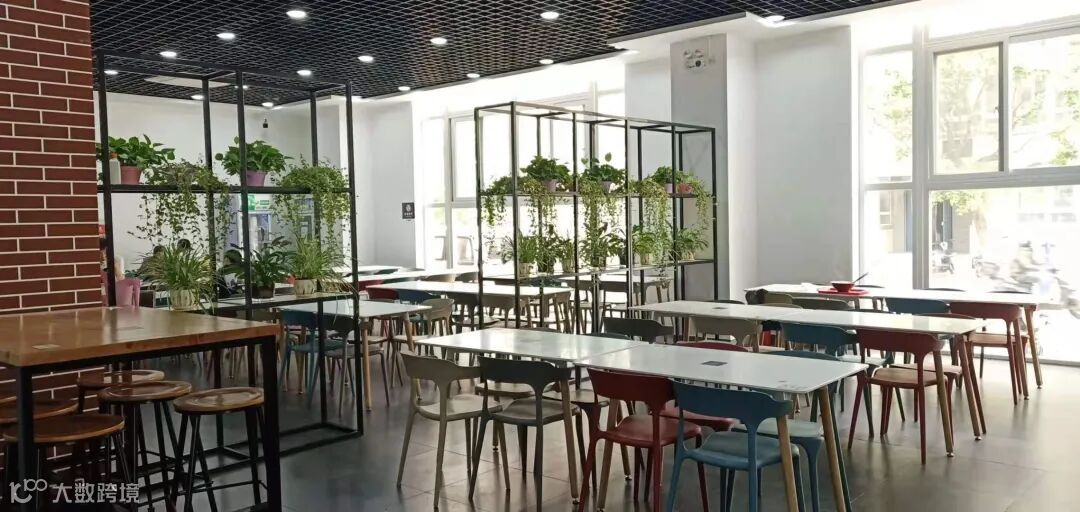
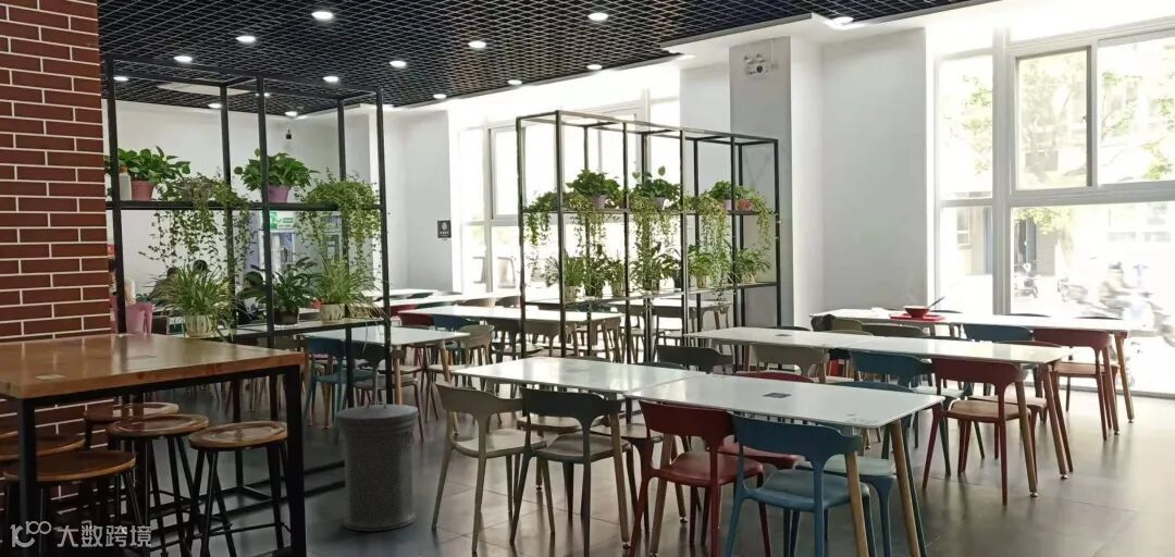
+ trash can [333,400,420,532]
